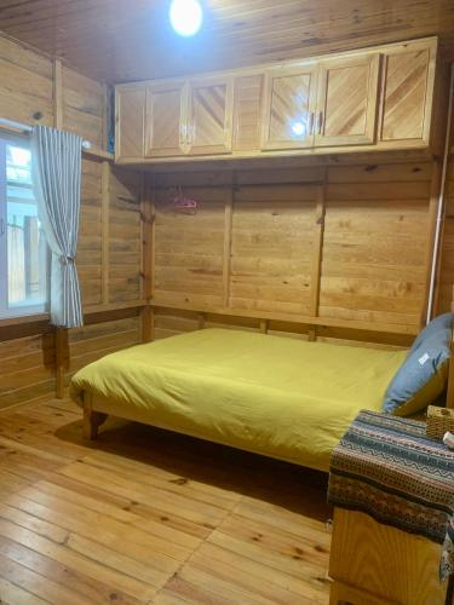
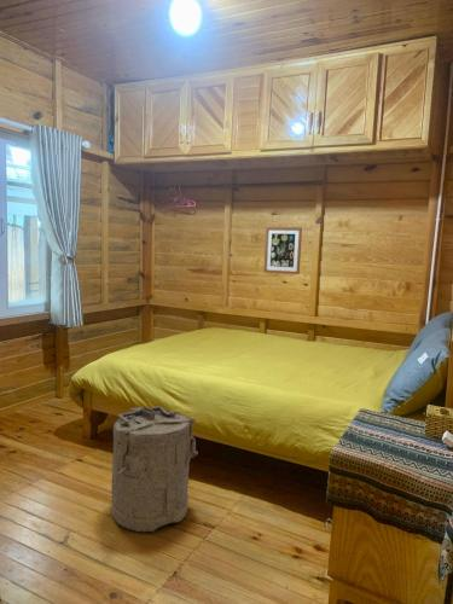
+ wall art [263,226,303,275]
+ laundry hamper [110,406,199,533]
